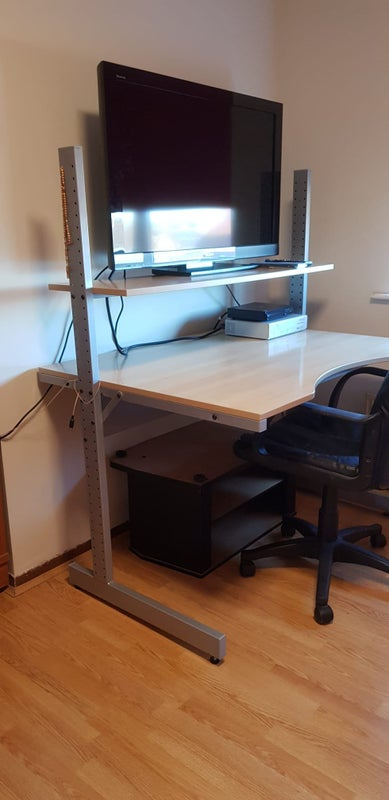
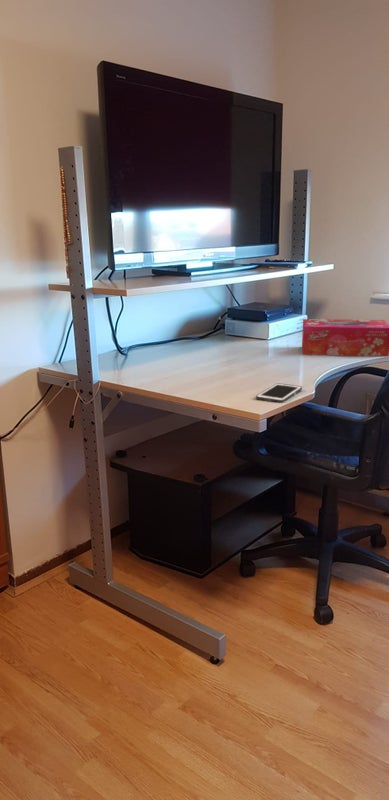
+ cell phone [255,382,303,404]
+ tissue box [301,318,389,358]
